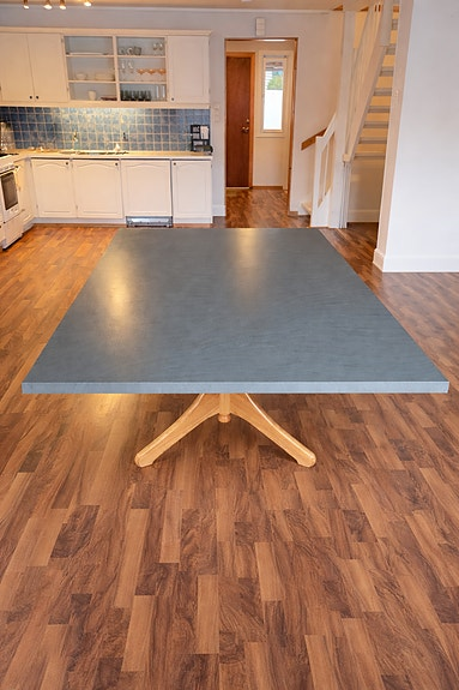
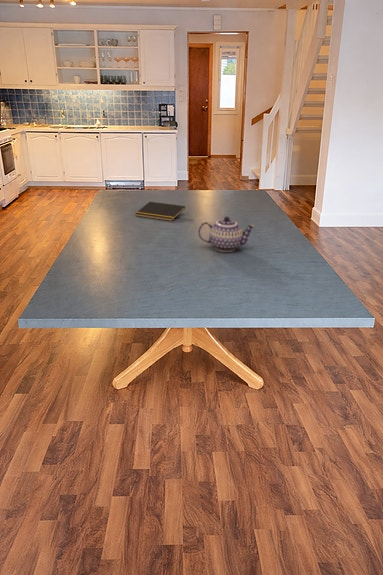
+ teapot [197,216,255,253]
+ notepad [134,201,186,222]
